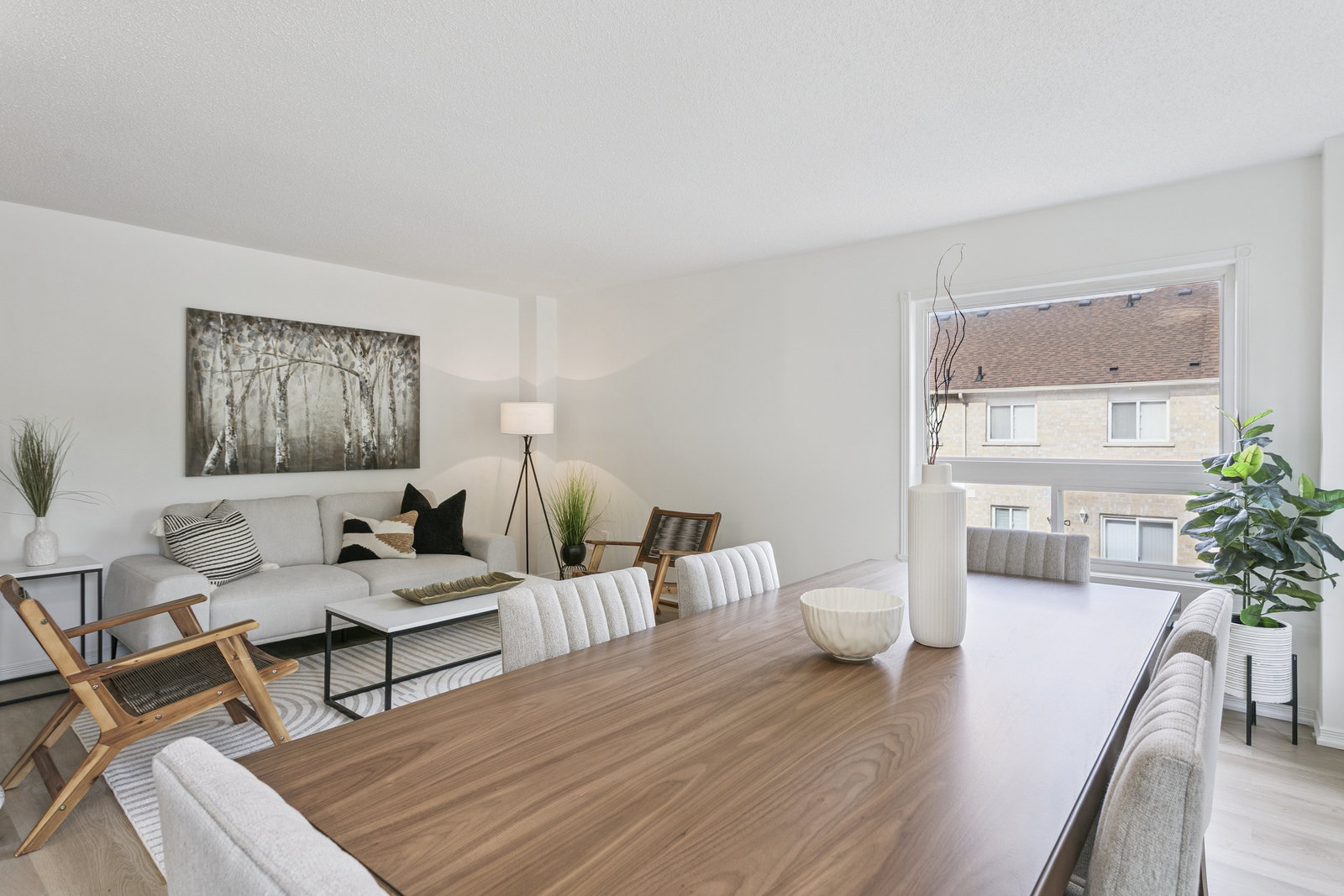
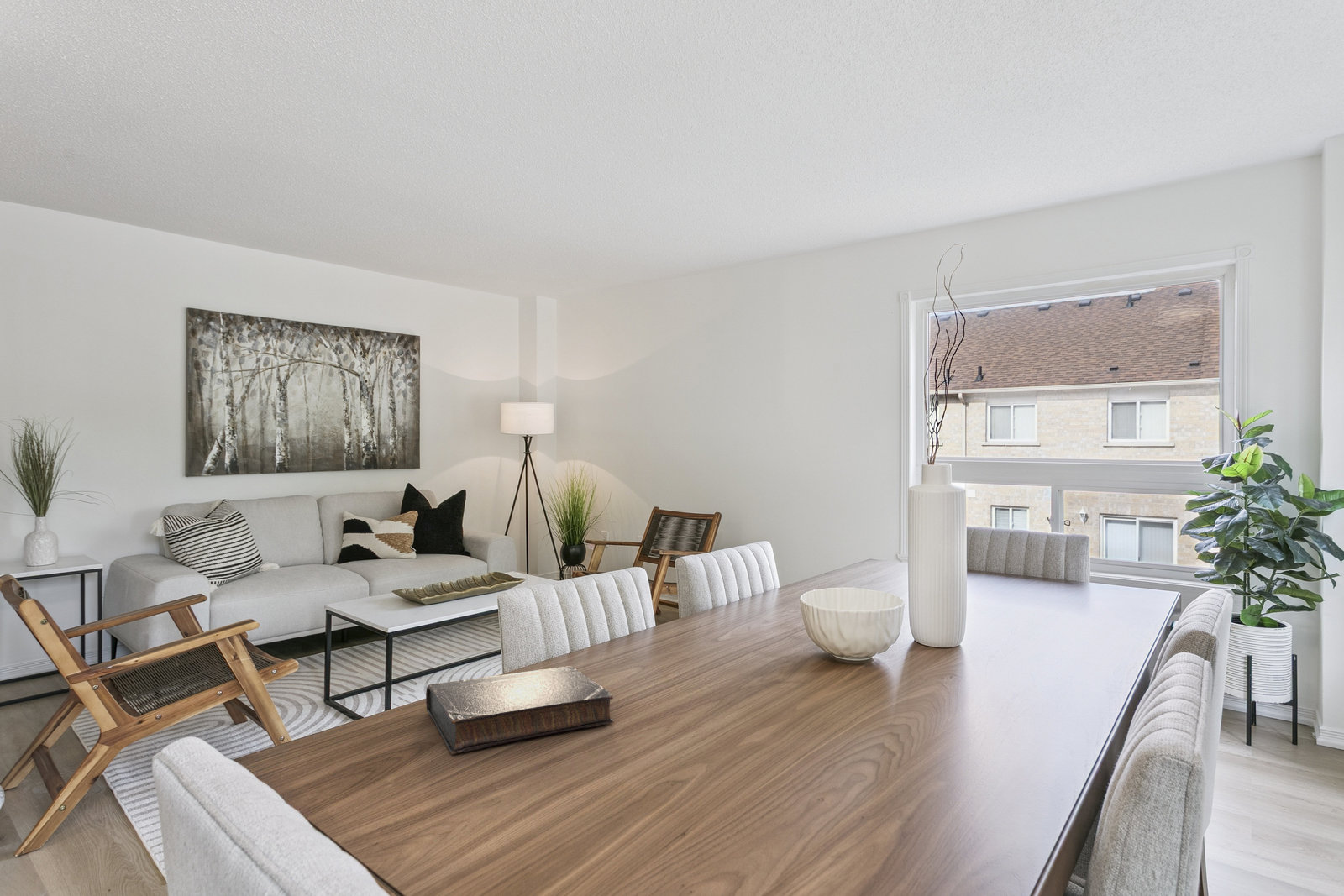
+ book [425,665,615,755]
